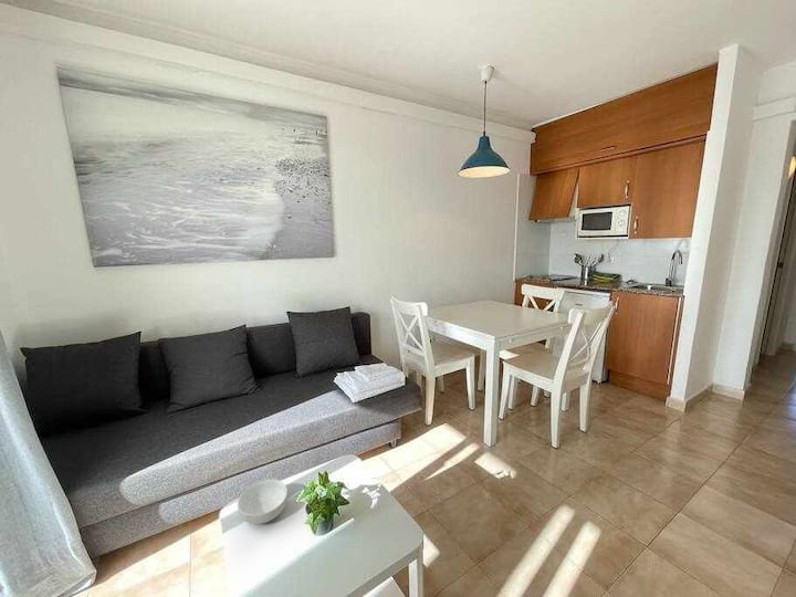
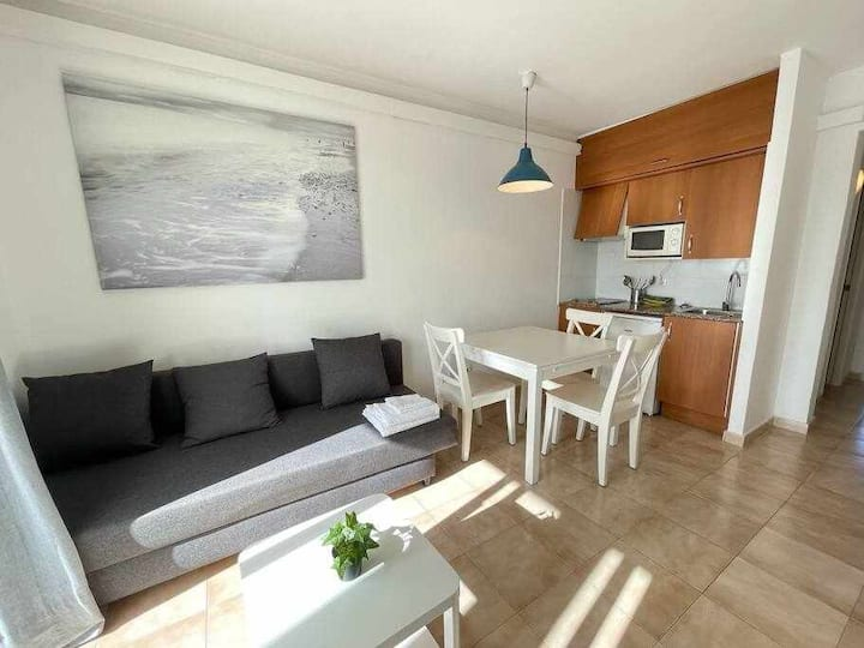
- cereal bowl [237,479,289,525]
